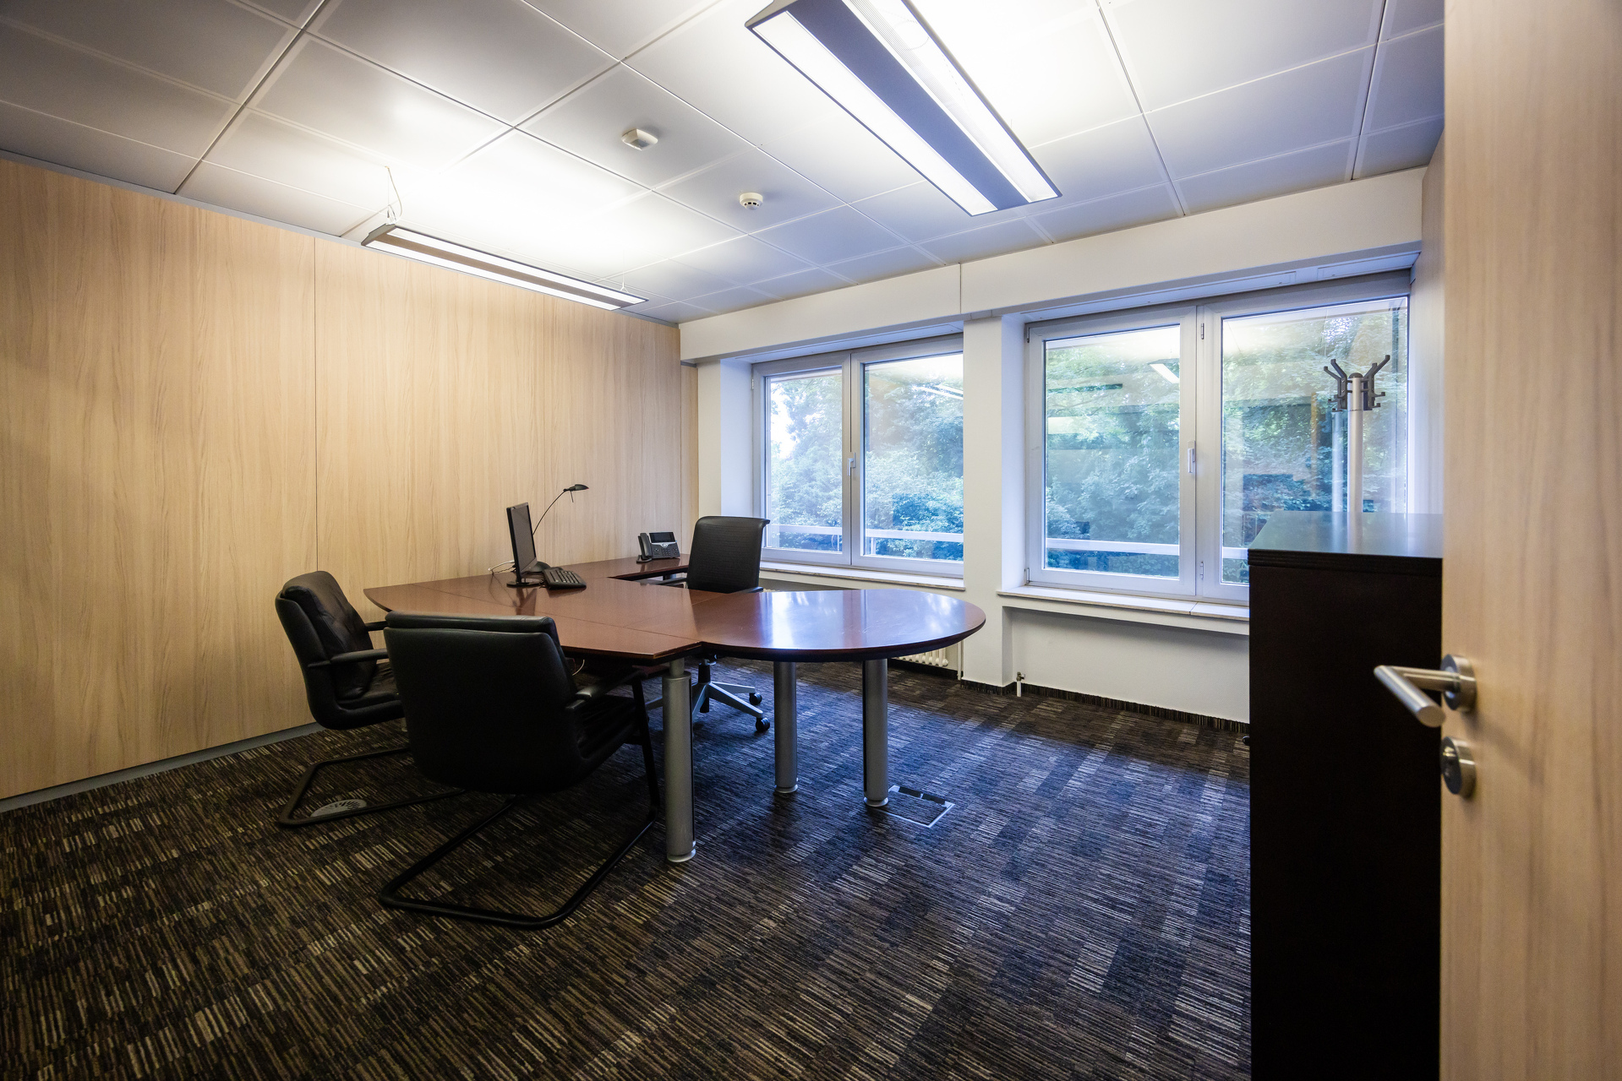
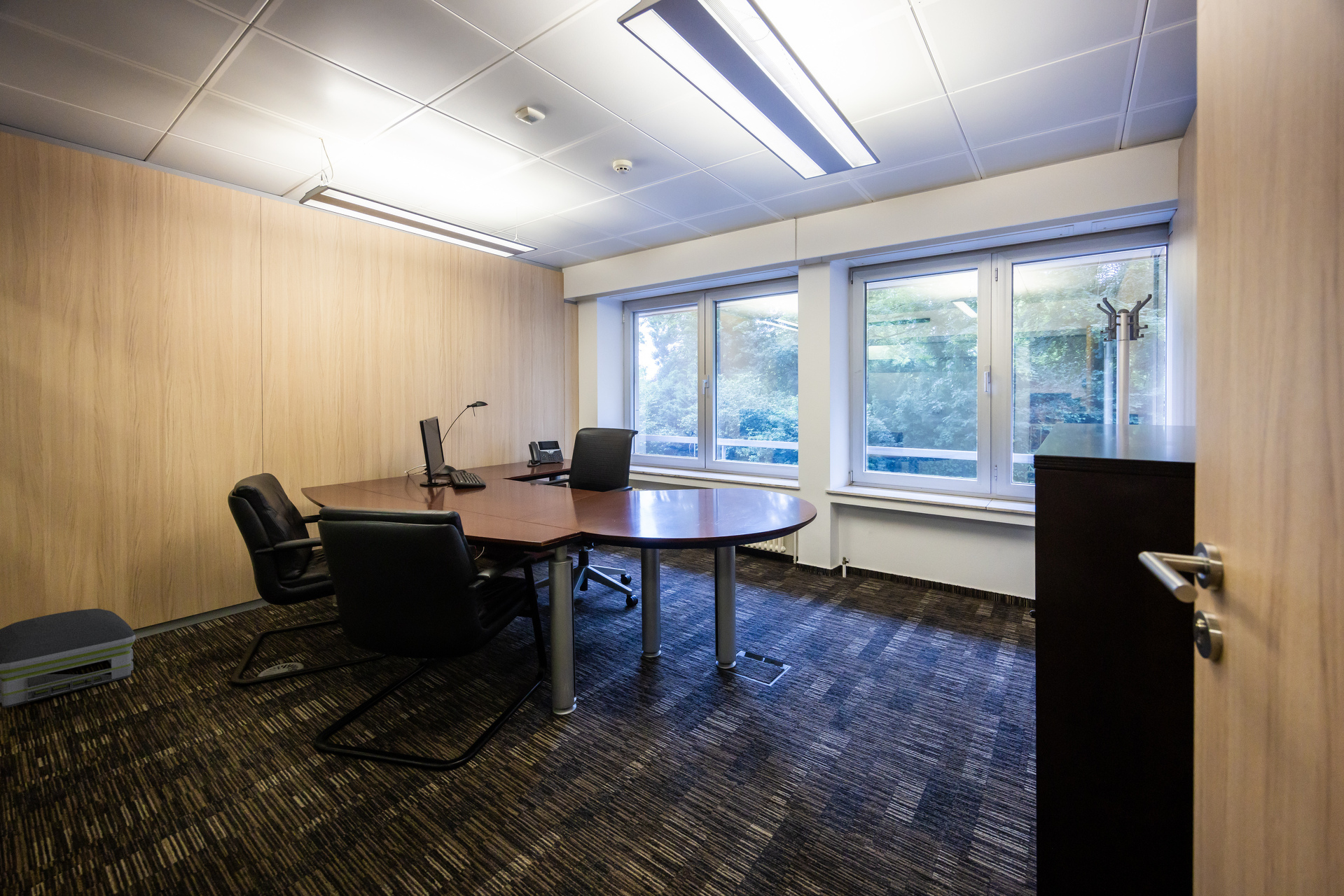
+ air purifier [0,608,137,708]
